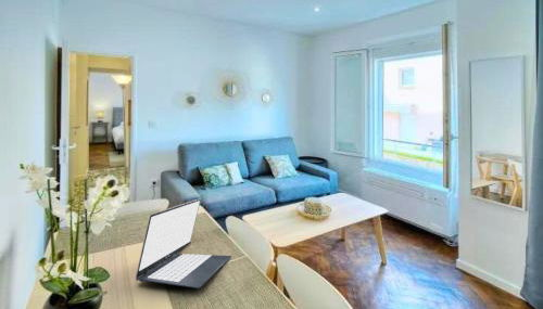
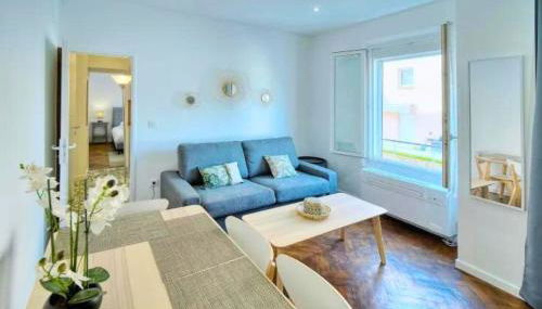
- laptop [135,197,232,289]
